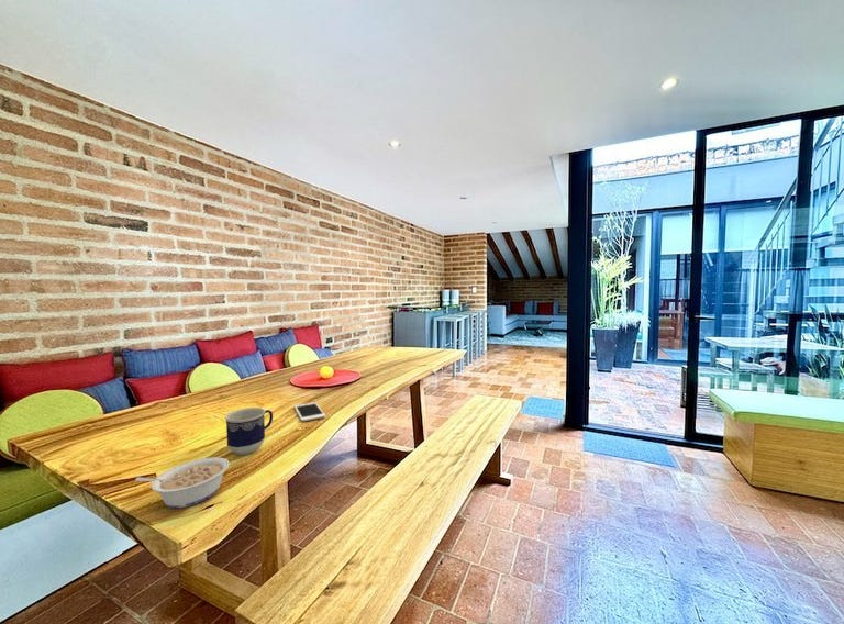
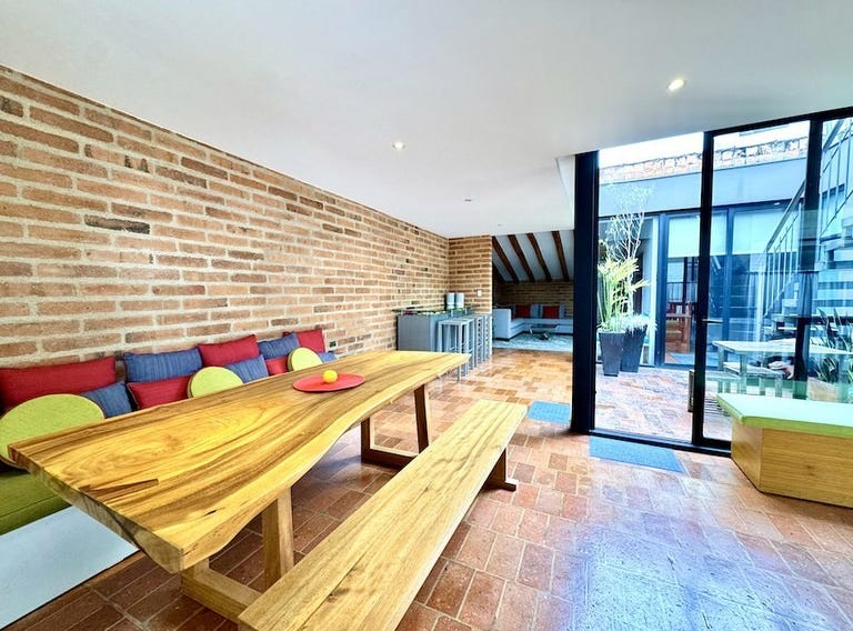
- cell phone [293,402,326,422]
- legume [134,456,231,510]
- cup [224,406,274,456]
